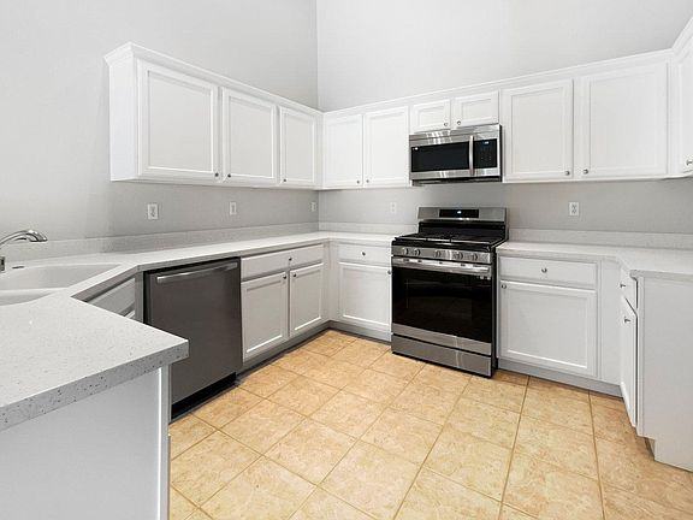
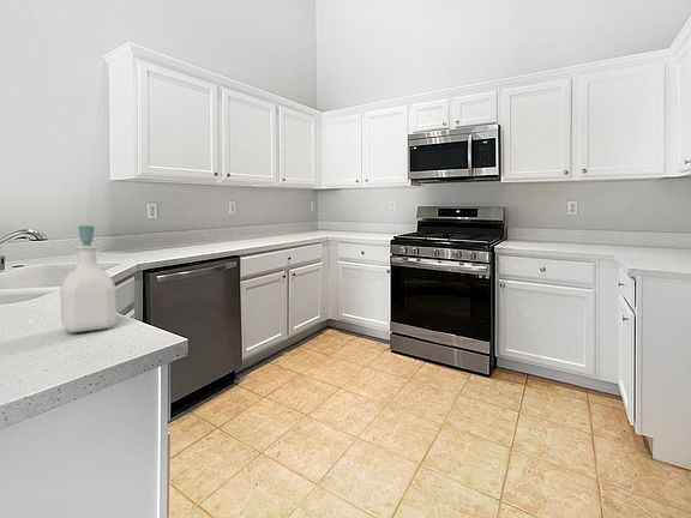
+ soap bottle [59,224,118,333]
